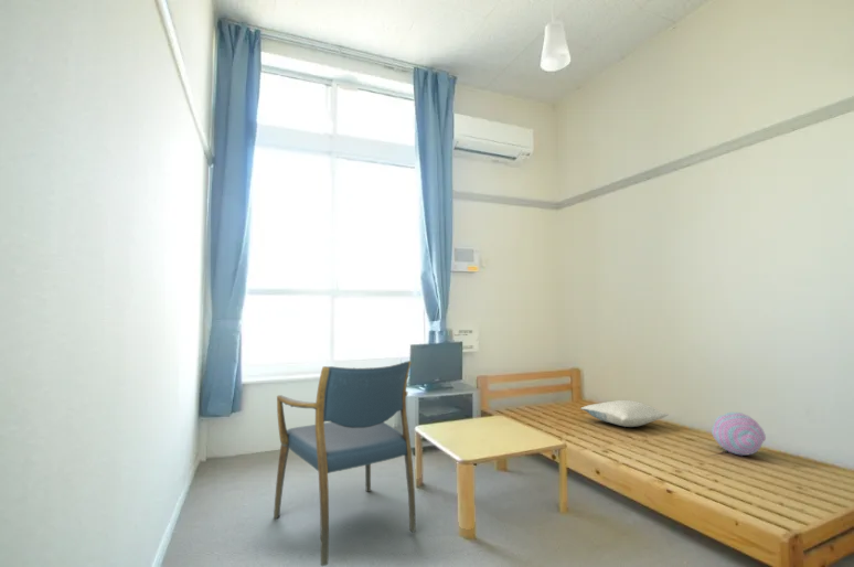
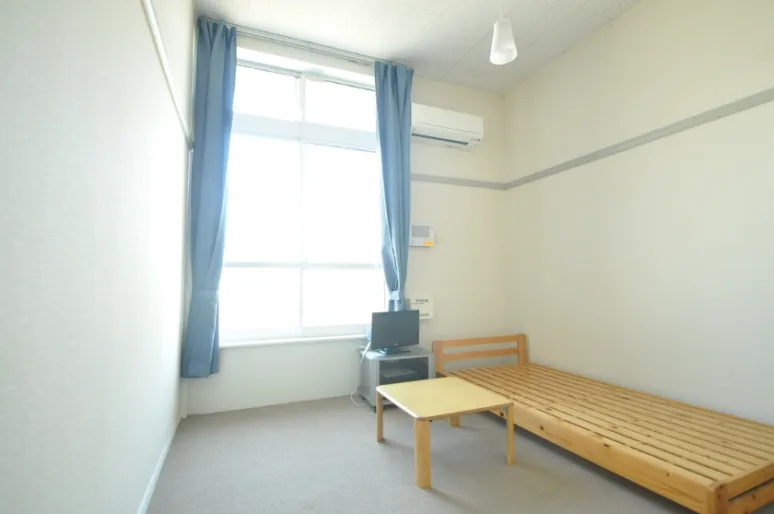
- cushion [711,411,767,457]
- pillow [579,399,670,428]
- armchair [273,360,417,567]
